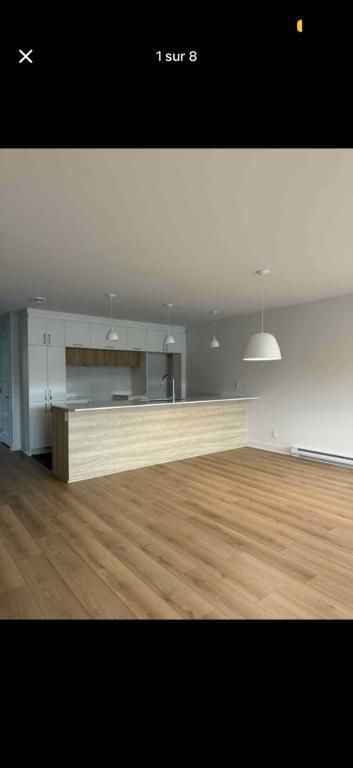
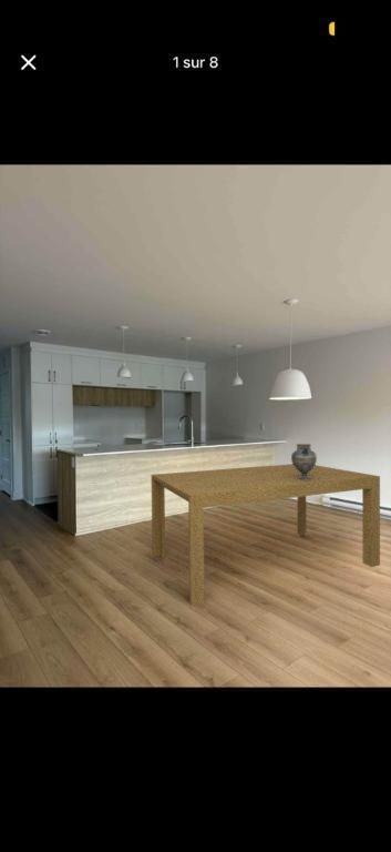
+ ceramic jug [290,443,318,480]
+ dining table [151,463,381,607]
